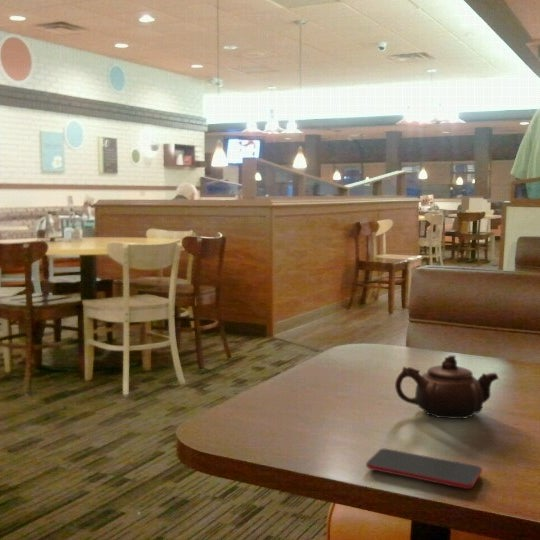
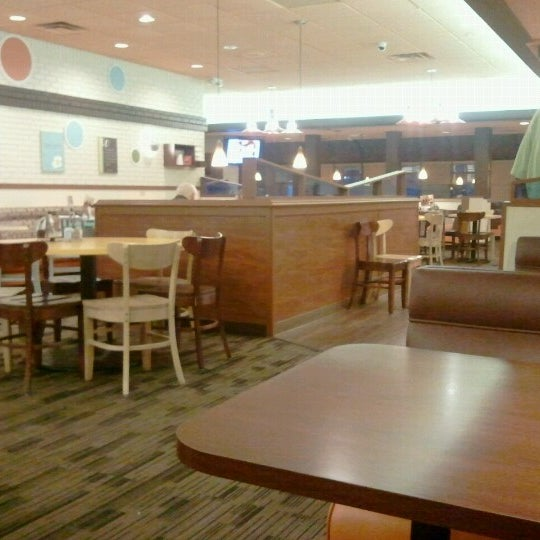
- smartphone [365,447,483,490]
- teapot [394,354,500,420]
